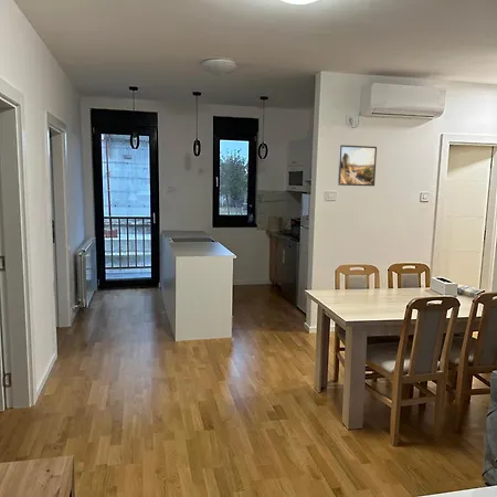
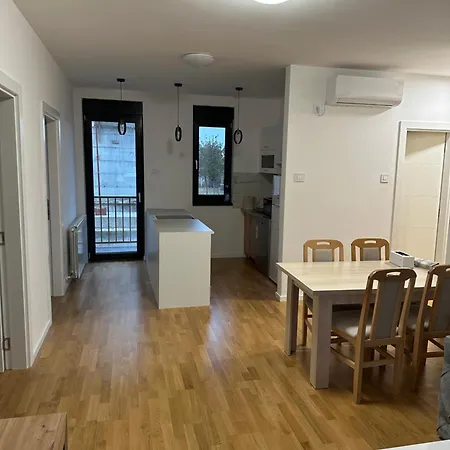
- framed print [337,144,378,187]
